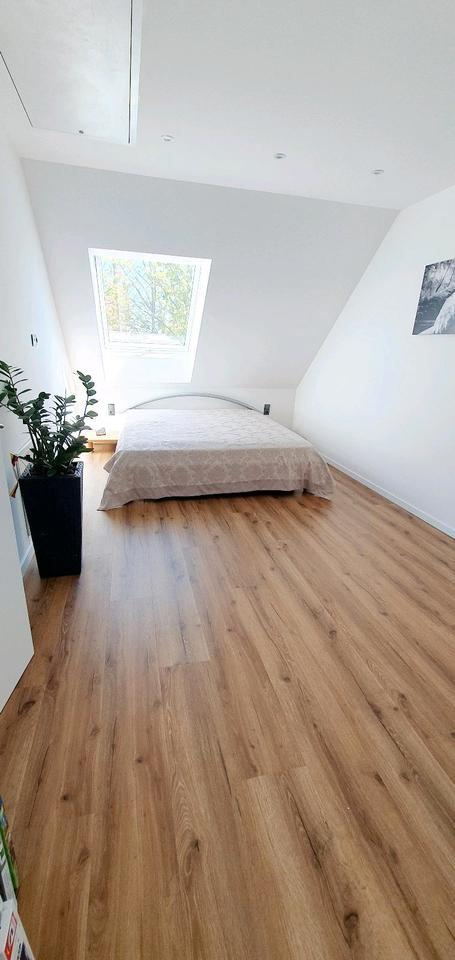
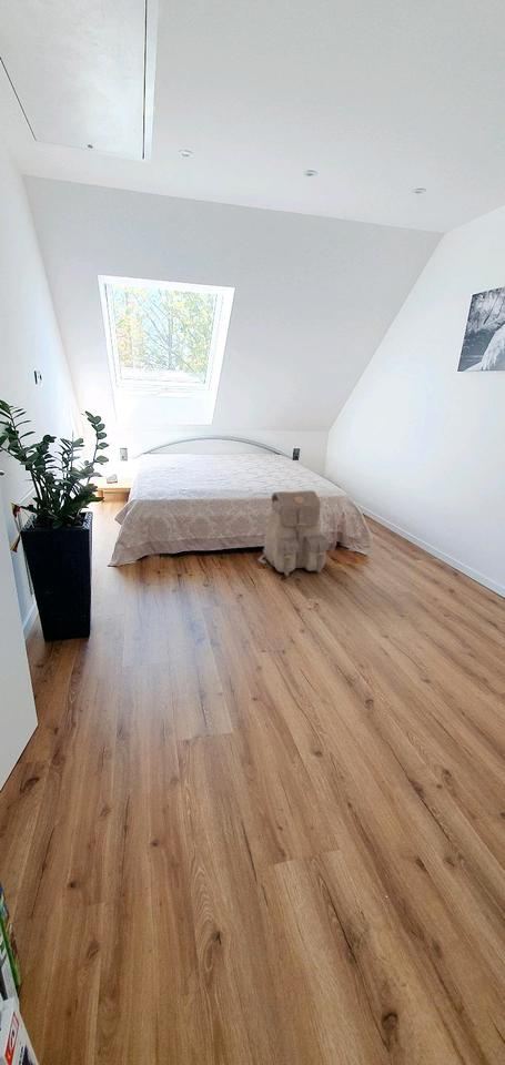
+ backpack [257,489,331,578]
